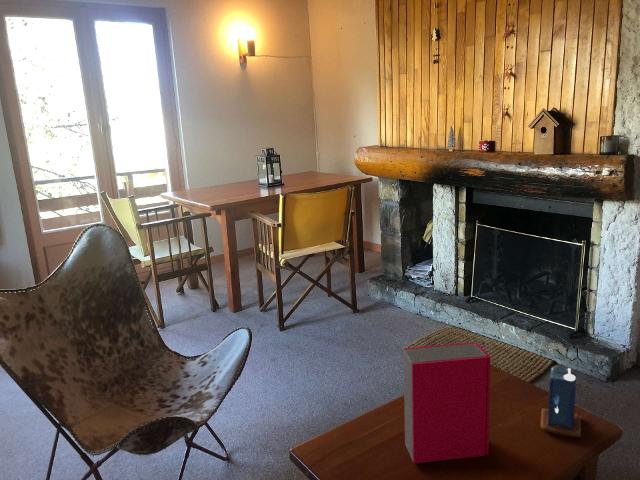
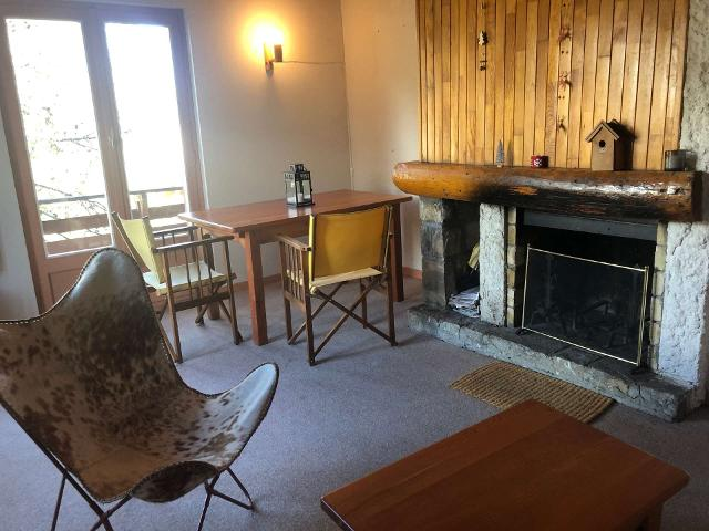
- hardback book [403,341,492,464]
- candle [539,365,582,439]
